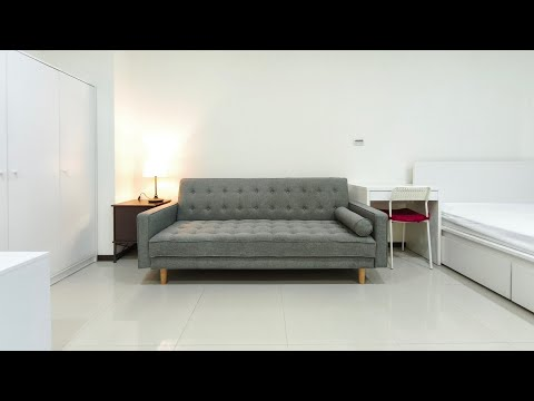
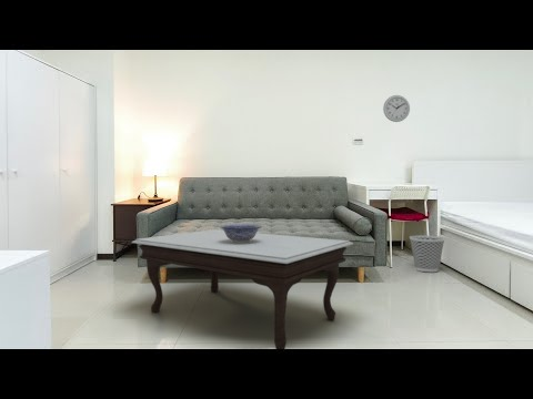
+ wall clock [382,94,411,123]
+ wastebasket [409,234,446,273]
+ coffee table [131,228,354,350]
+ decorative bowl [219,223,262,243]
